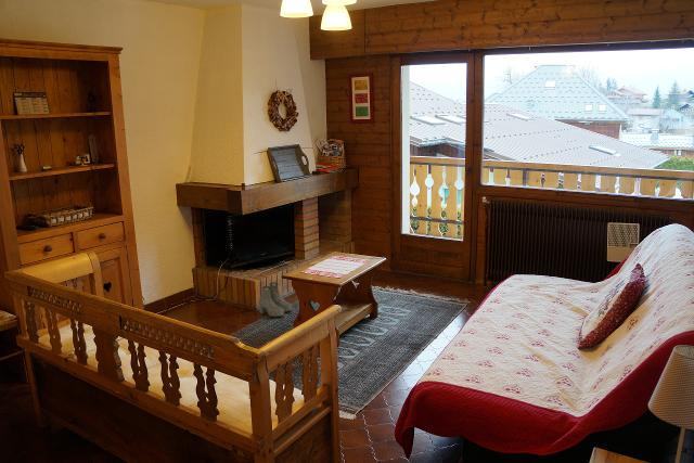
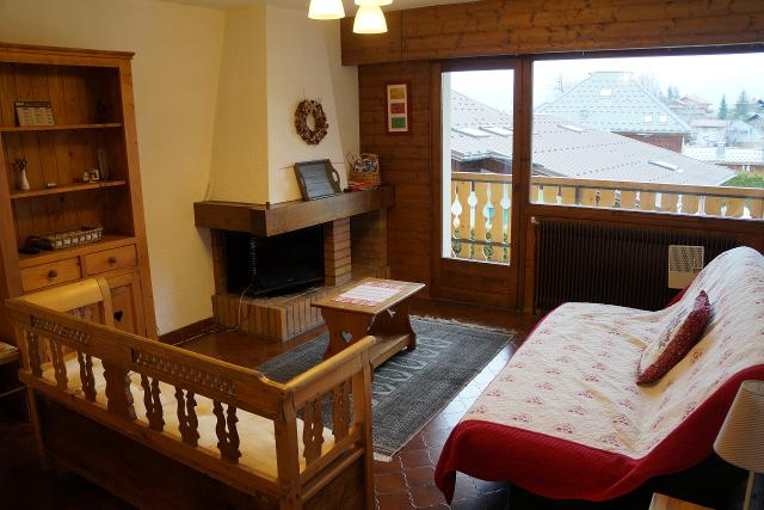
- boots [257,282,294,318]
